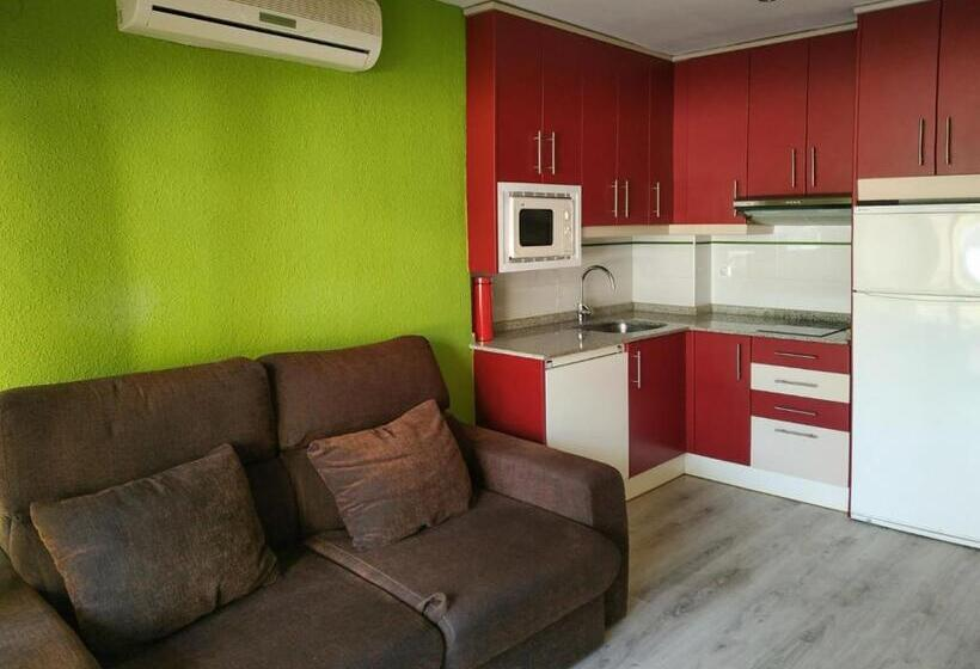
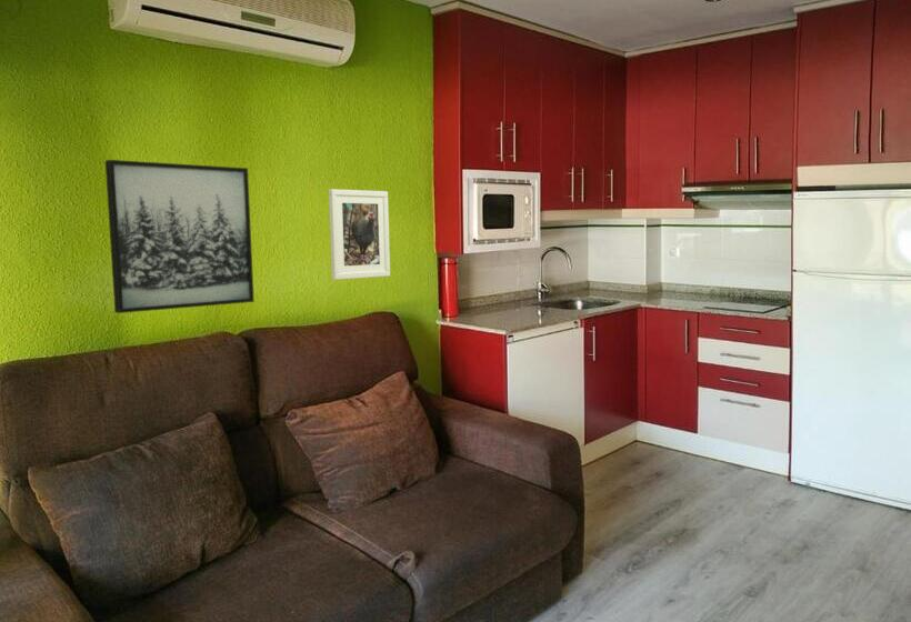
+ wall art [104,159,256,314]
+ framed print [328,188,391,281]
